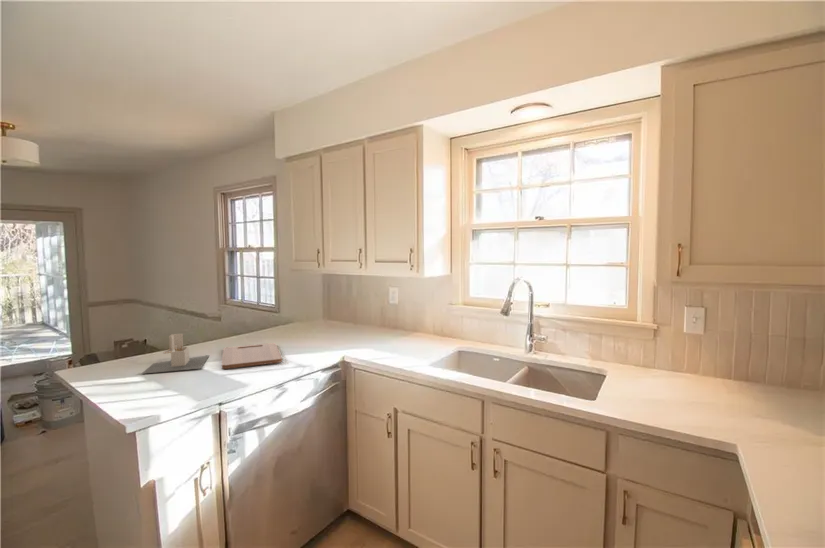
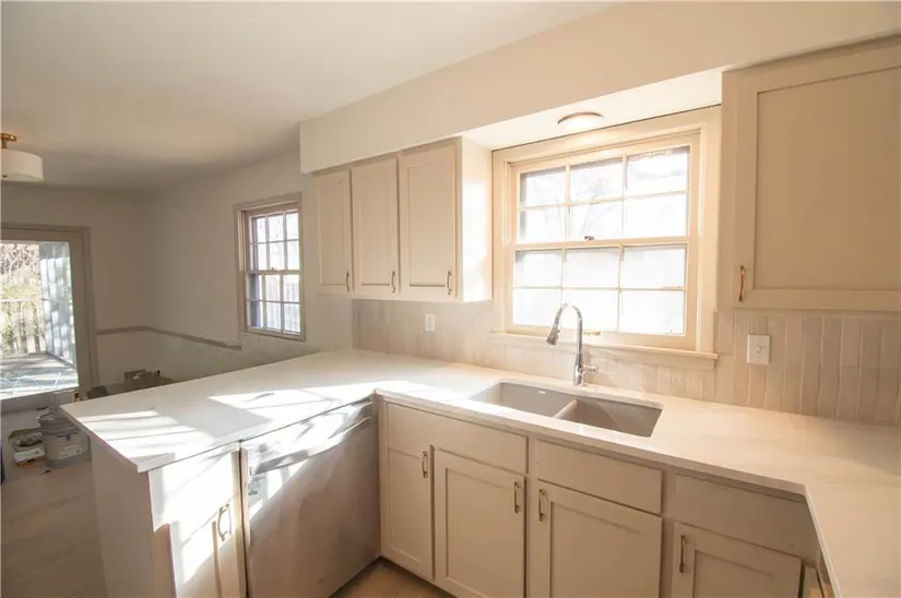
- cutting board [221,342,283,370]
- utensil holder [140,333,211,375]
